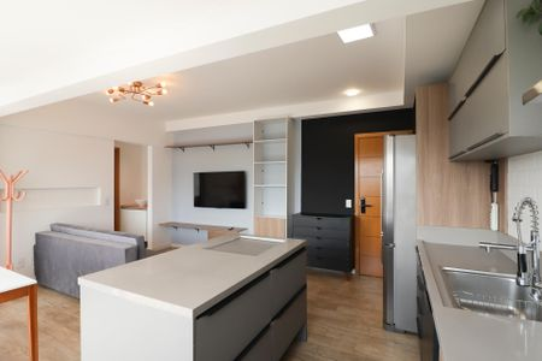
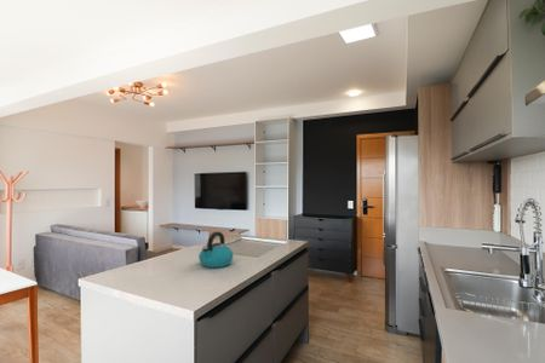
+ kettle [197,231,235,269]
